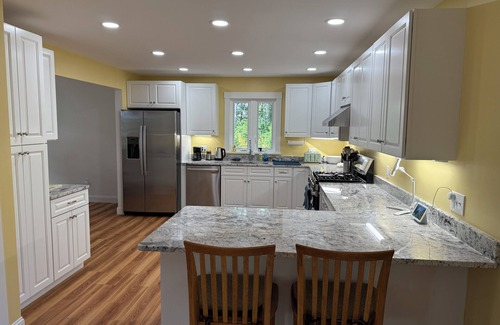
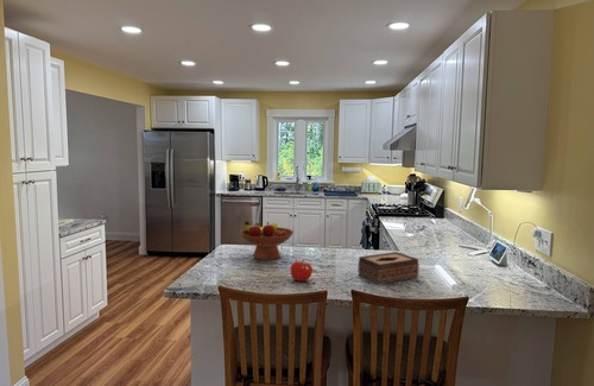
+ tissue box [356,251,421,286]
+ fruit bowl [239,221,295,261]
+ apple [289,258,314,283]
